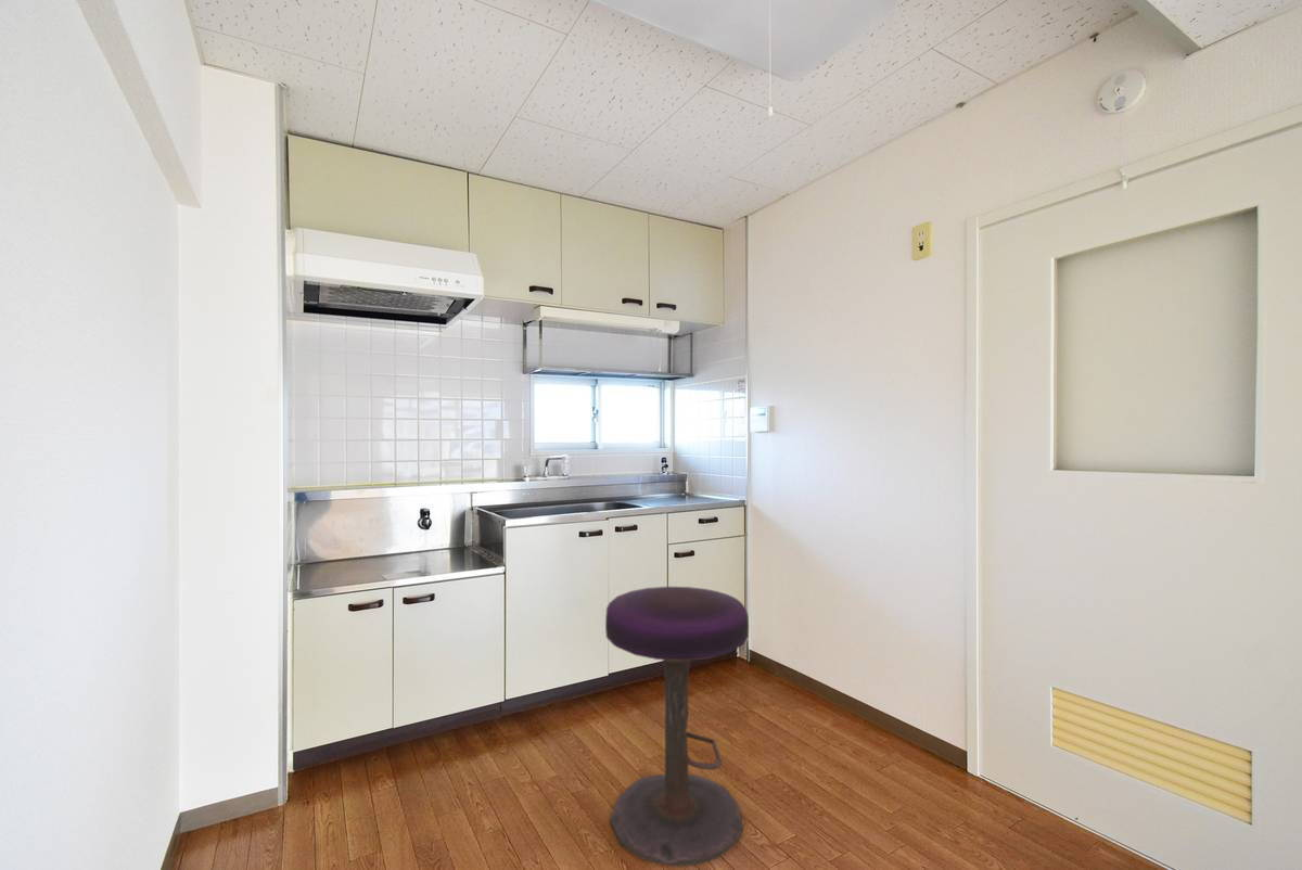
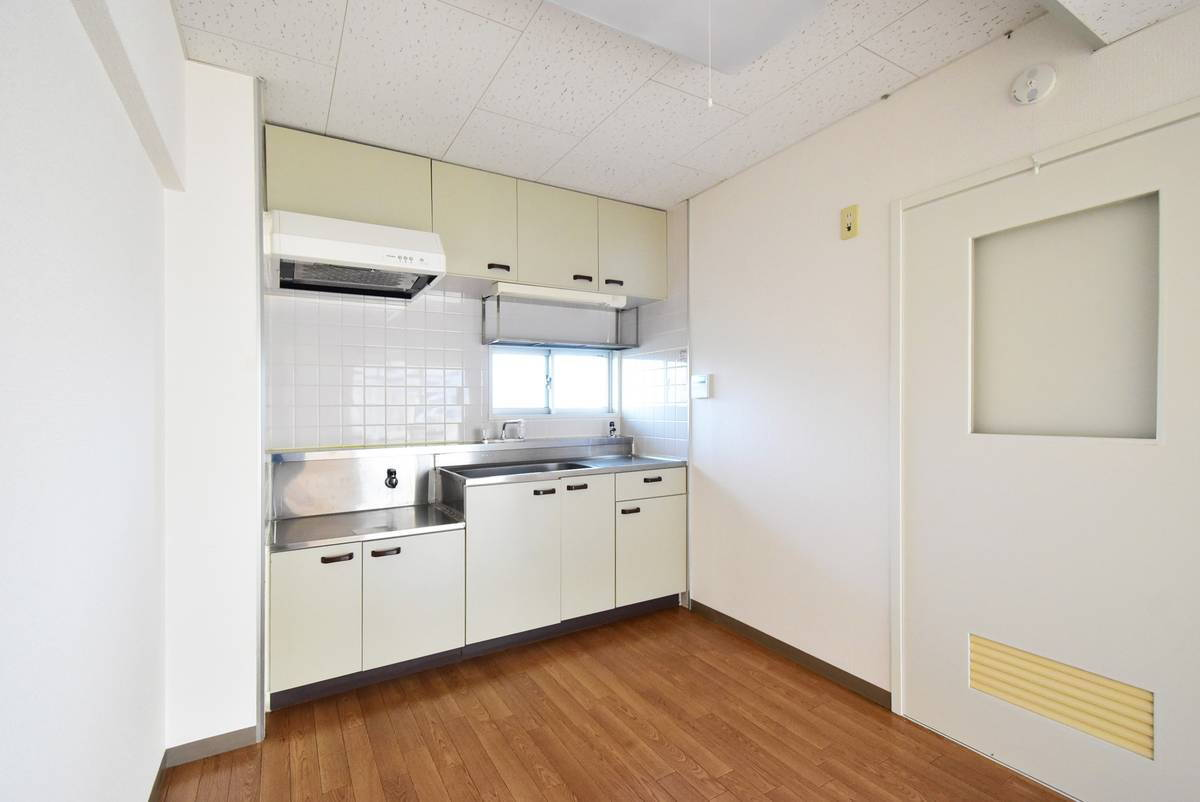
- stool [604,586,750,868]
